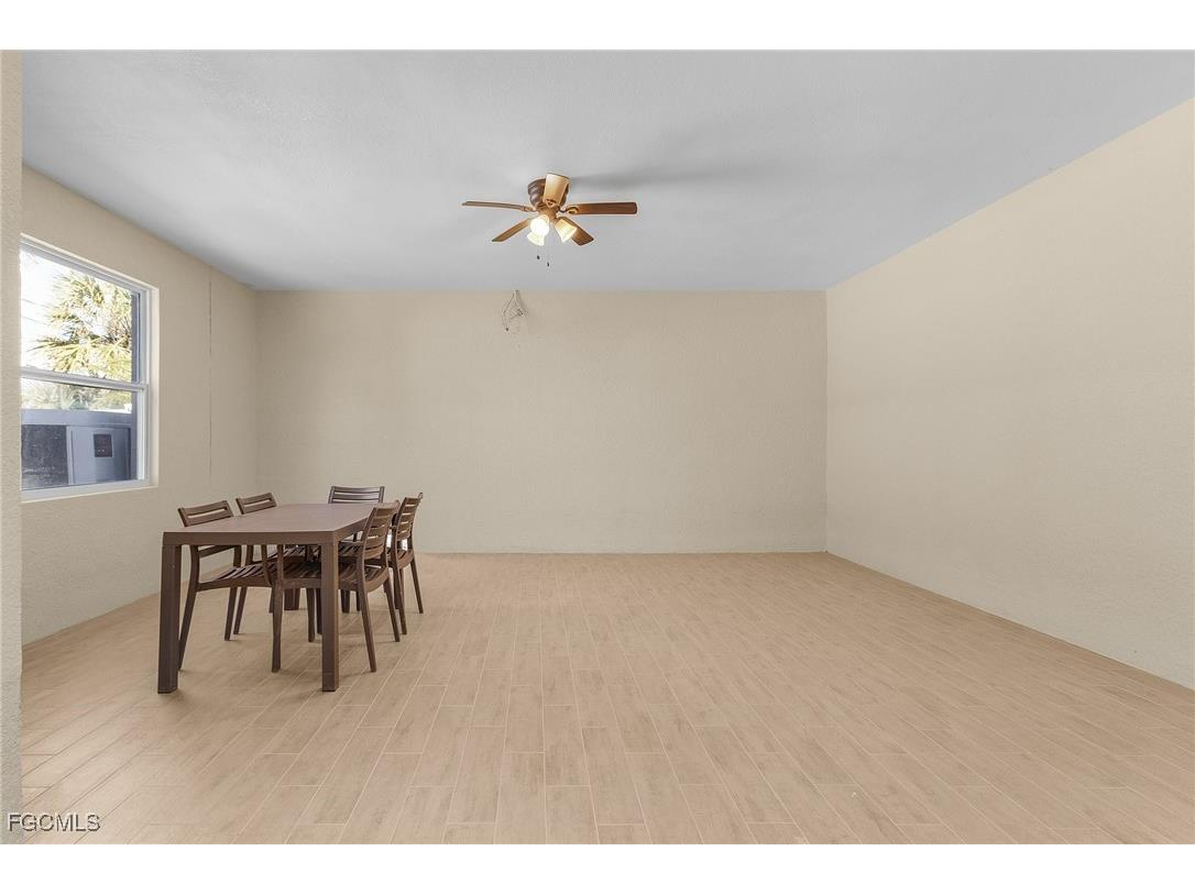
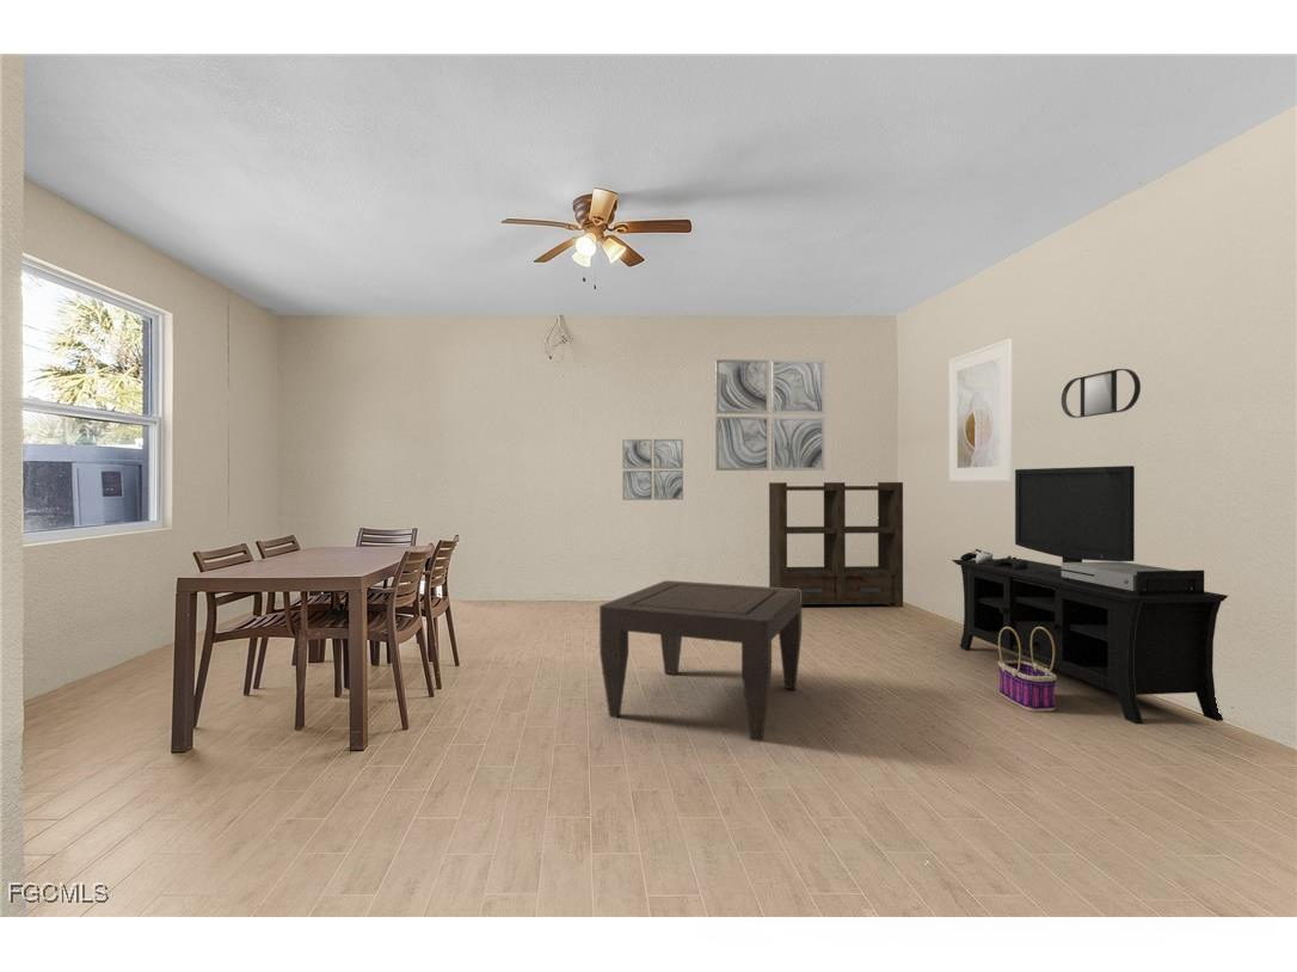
+ wall art [621,438,684,502]
+ home mirror [1061,368,1142,419]
+ media console [951,465,1229,726]
+ basket [997,627,1058,713]
+ shelving unit [768,481,904,608]
+ wall art [714,358,825,472]
+ coffee table [598,579,803,743]
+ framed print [948,338,1013,482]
